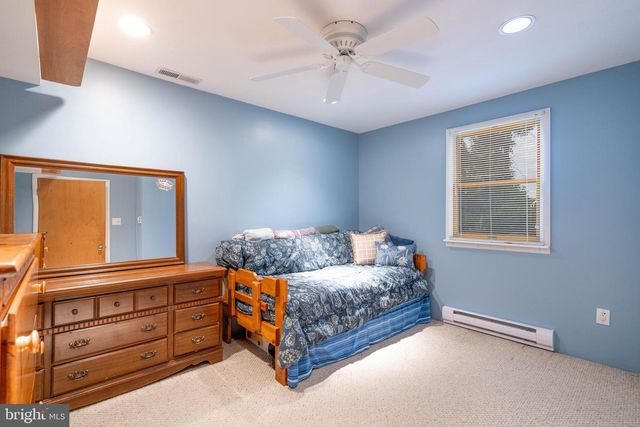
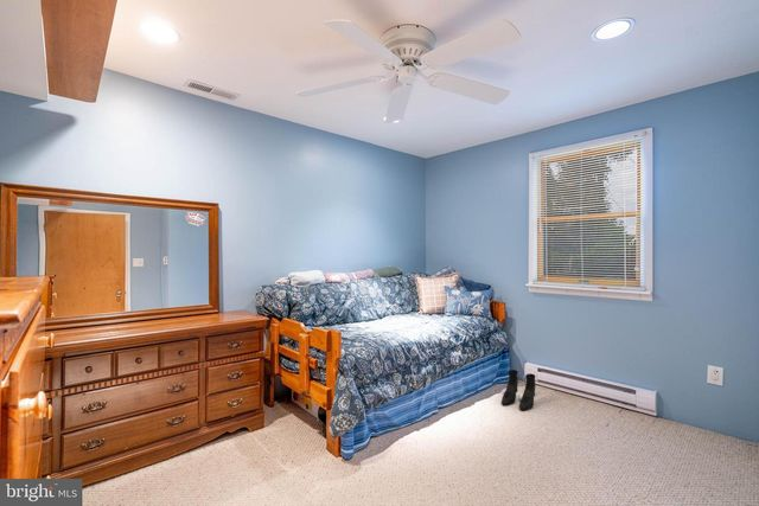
+ boots [500,369,536,412]
